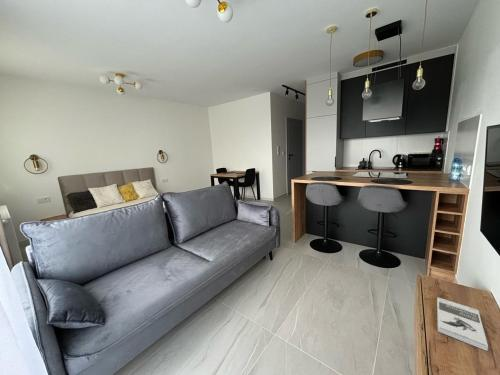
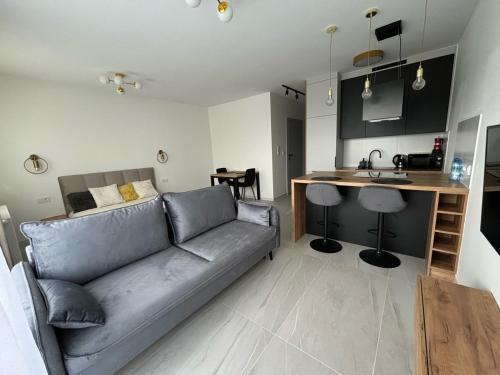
- book [436,296,489,352]
